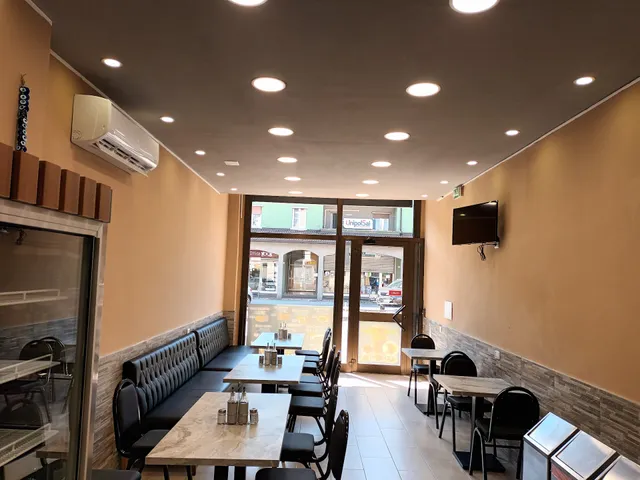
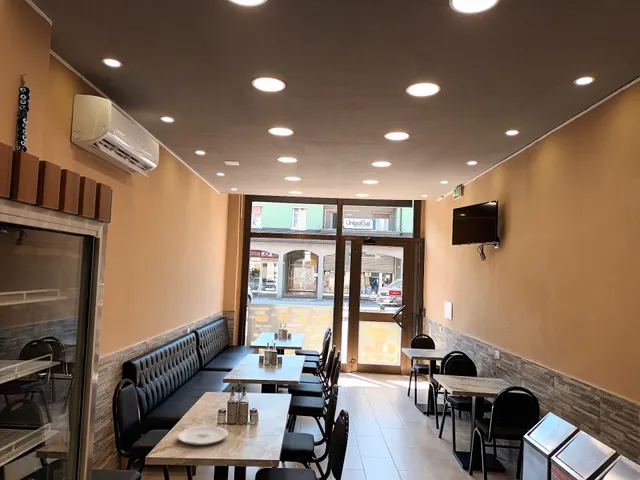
+ plate [176,425,229,446]
